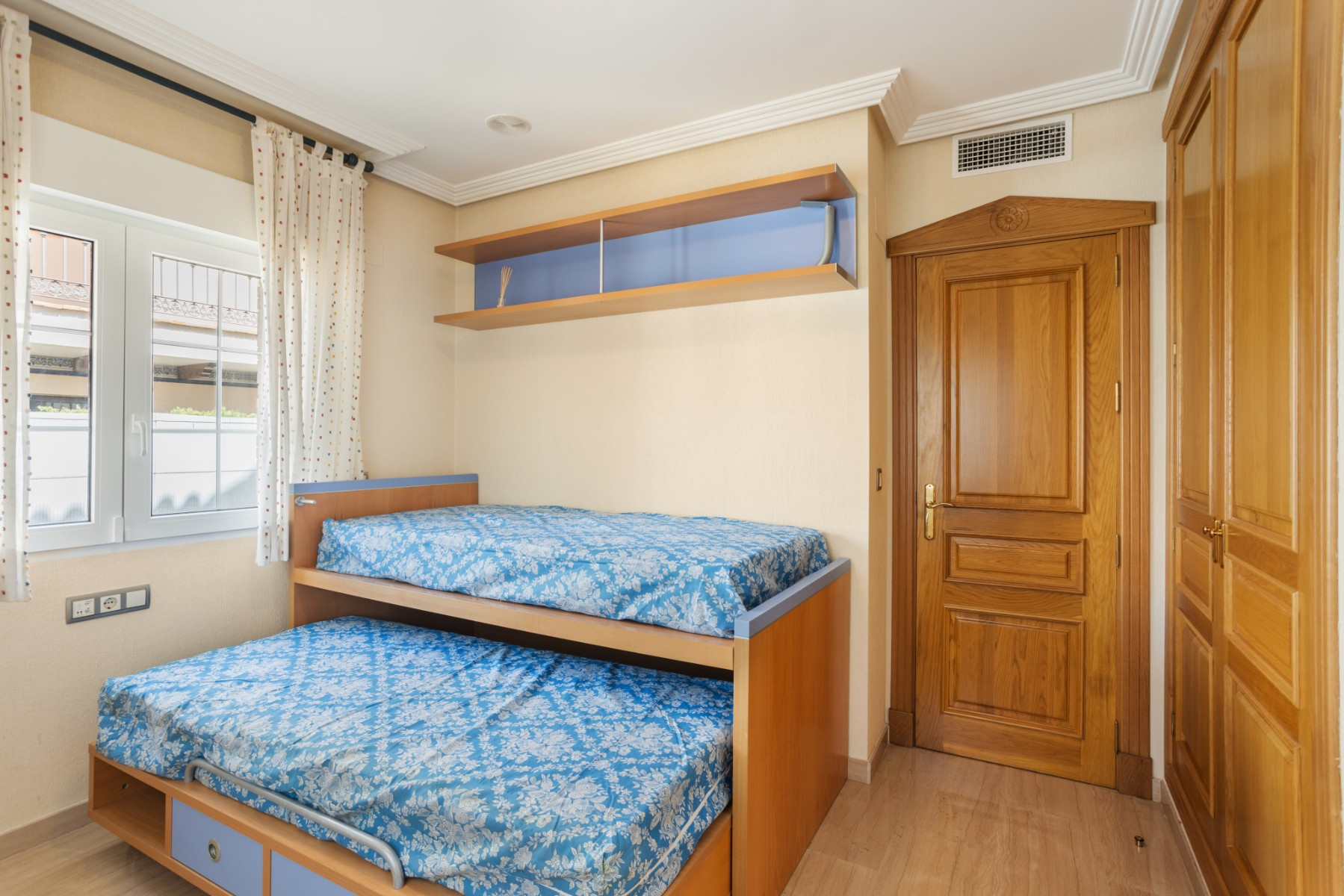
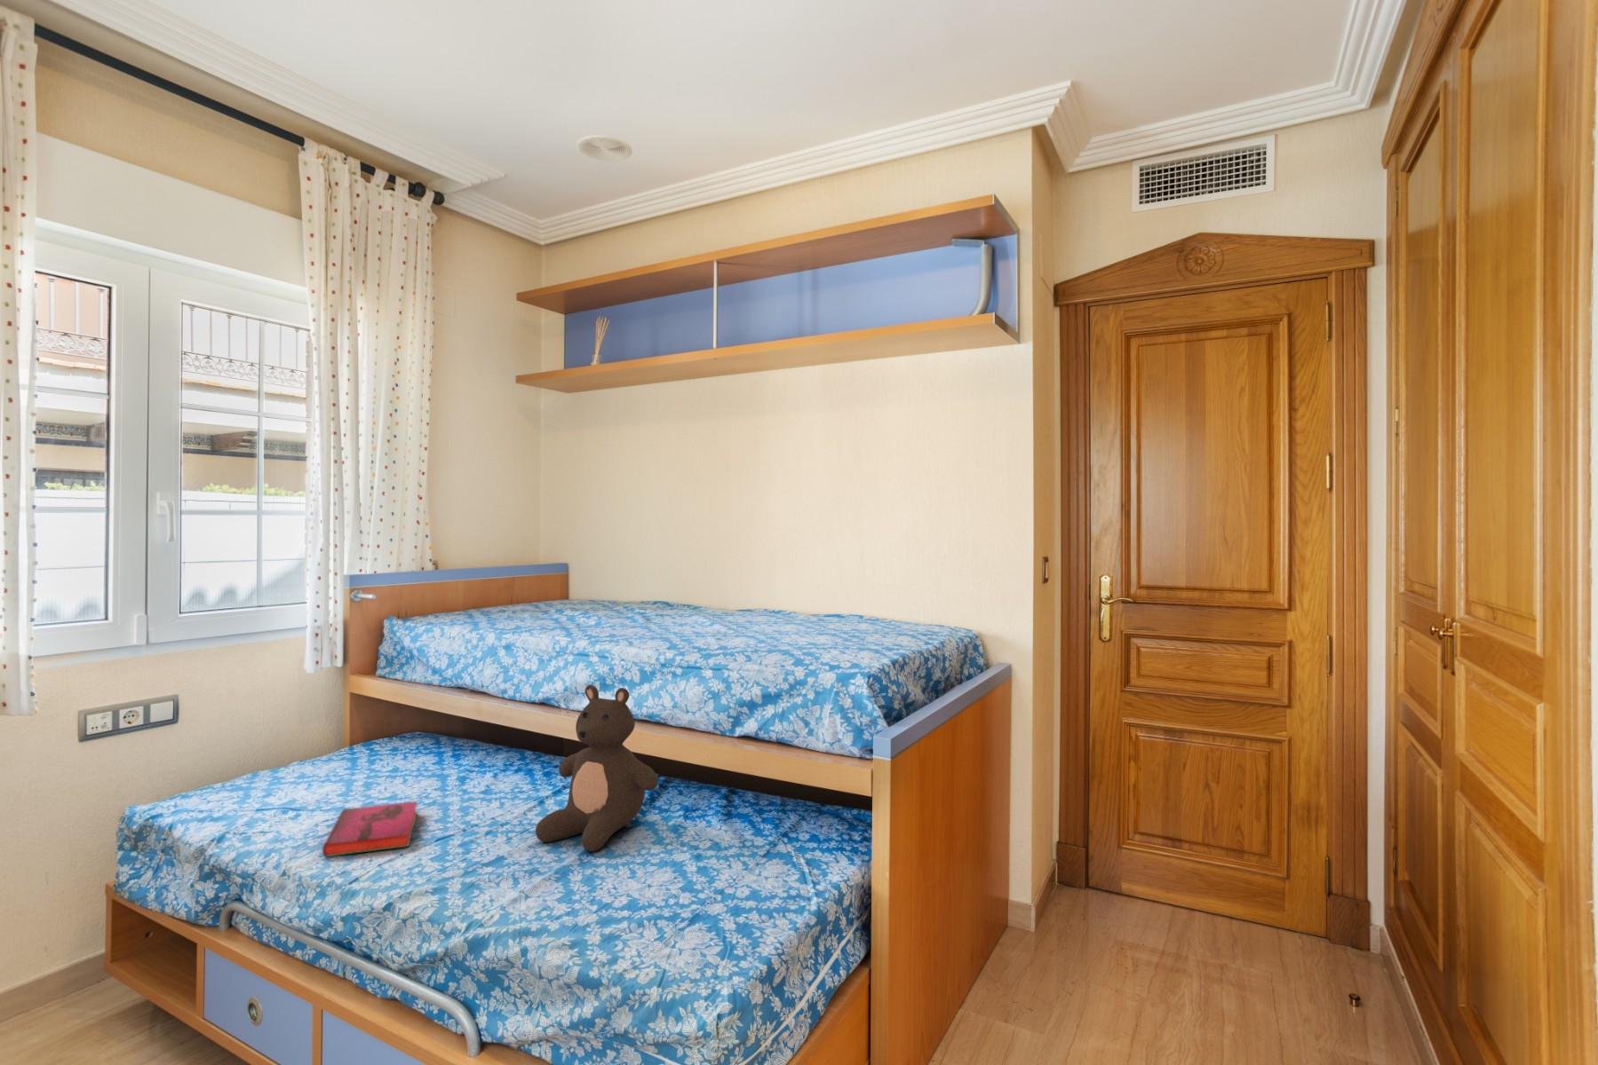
+ teddy bear [535,685,659,853]
+ hardback book [321,800,419,858]
